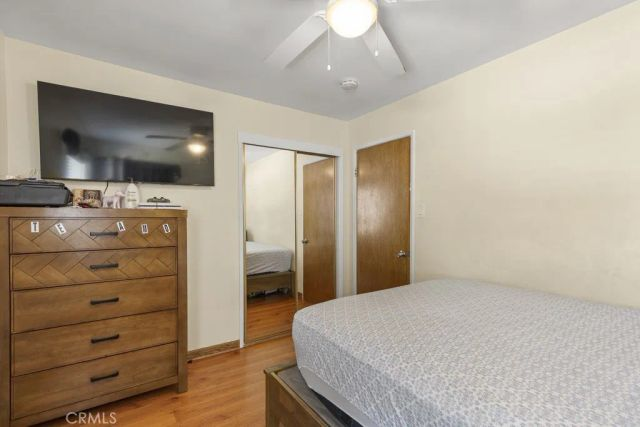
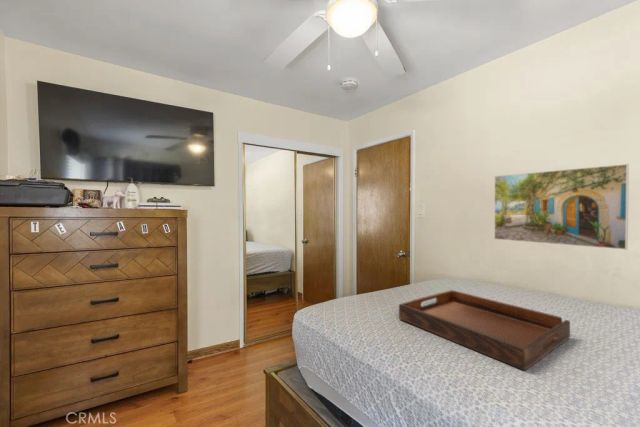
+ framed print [493,163,630,251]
+ serving tray [398,289,571,371]
